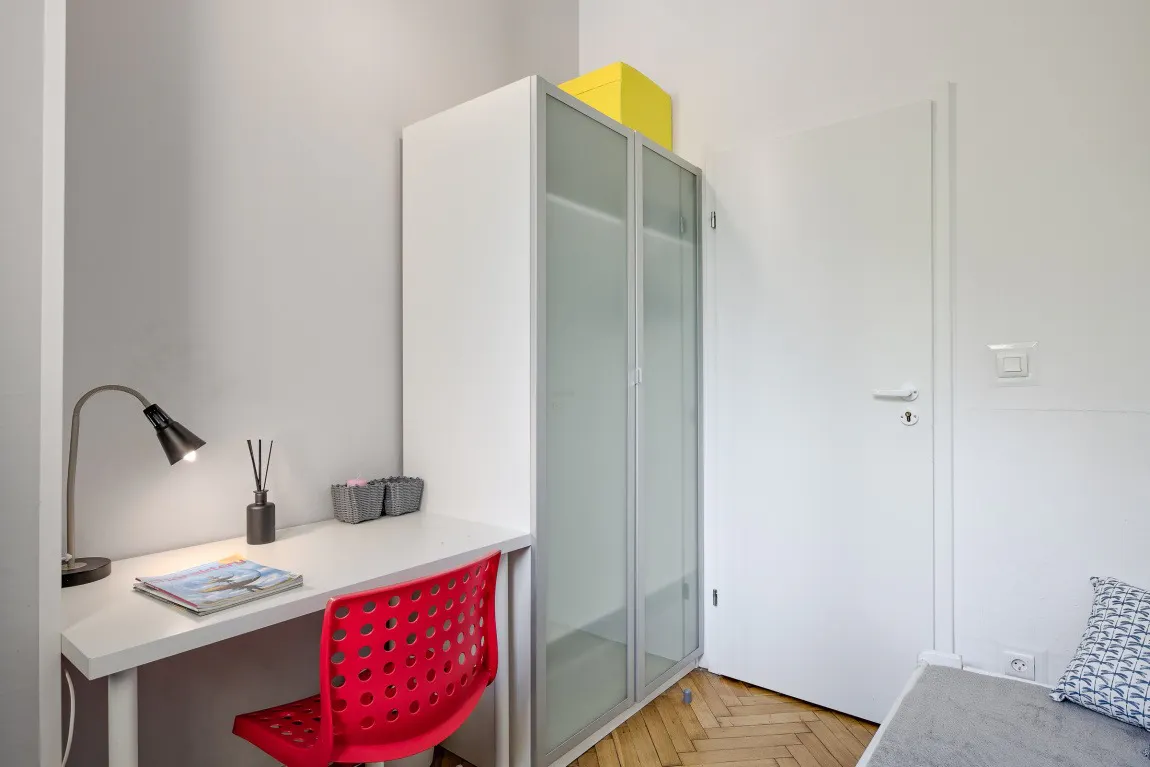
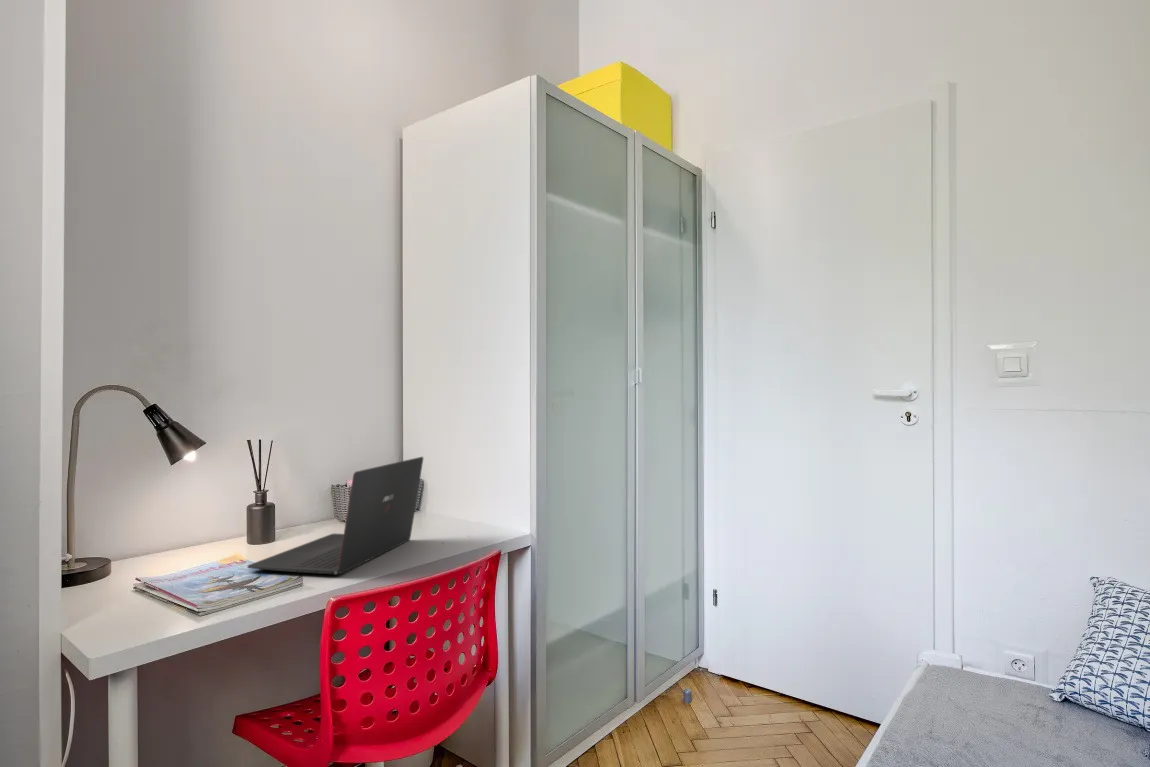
+ laptop [246,456,424,575]
